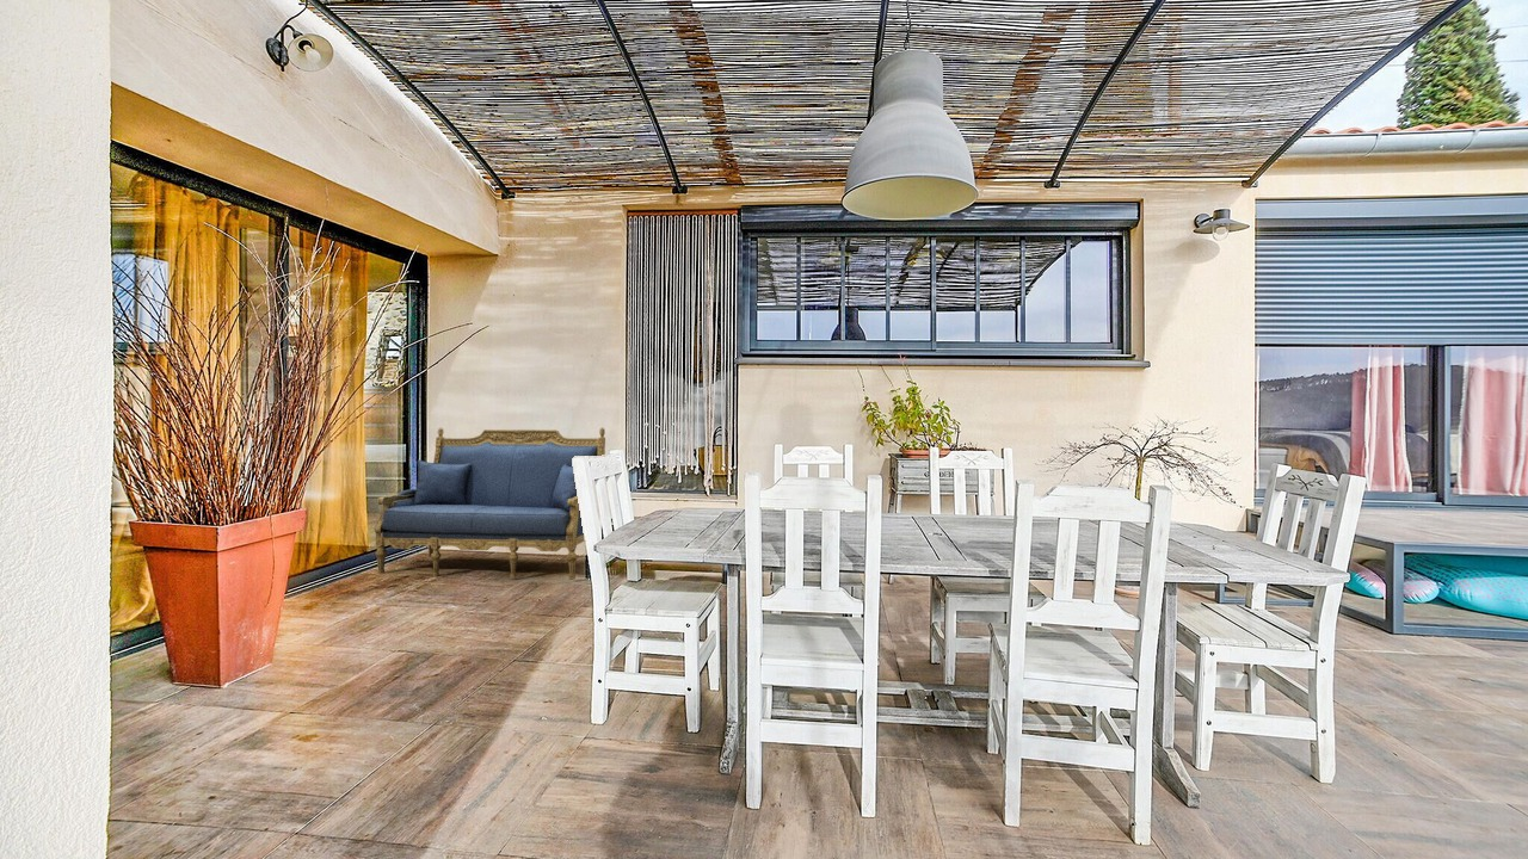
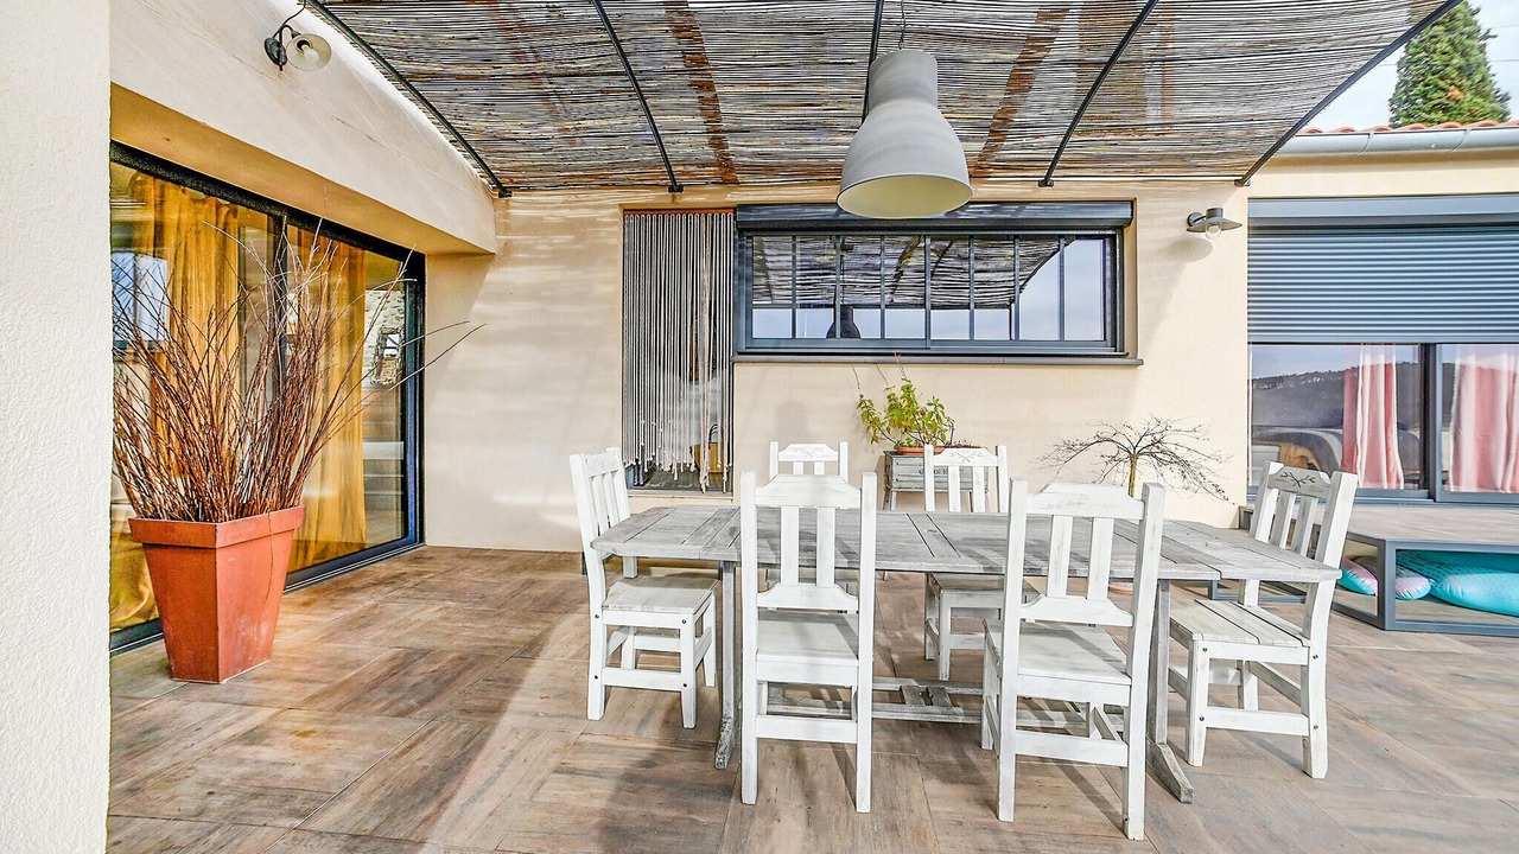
- settee [372,426,606,581]
